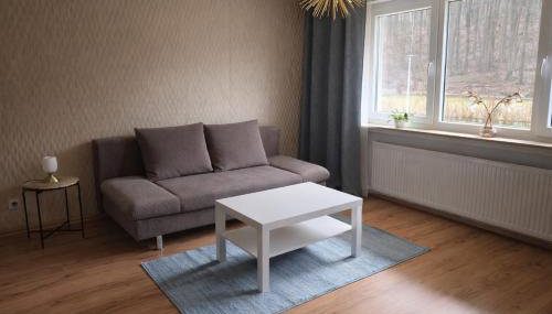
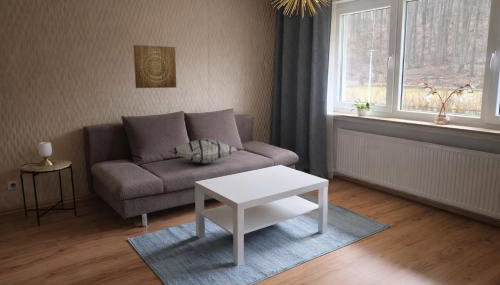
+ decorative pillow [168,137,238,164]
+ wall art [133,44,177,89]
